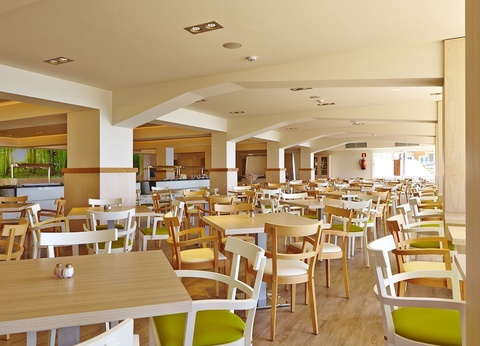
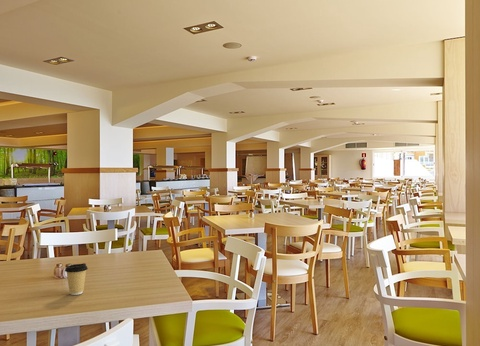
+ coffee cup [64,262,89,296]
